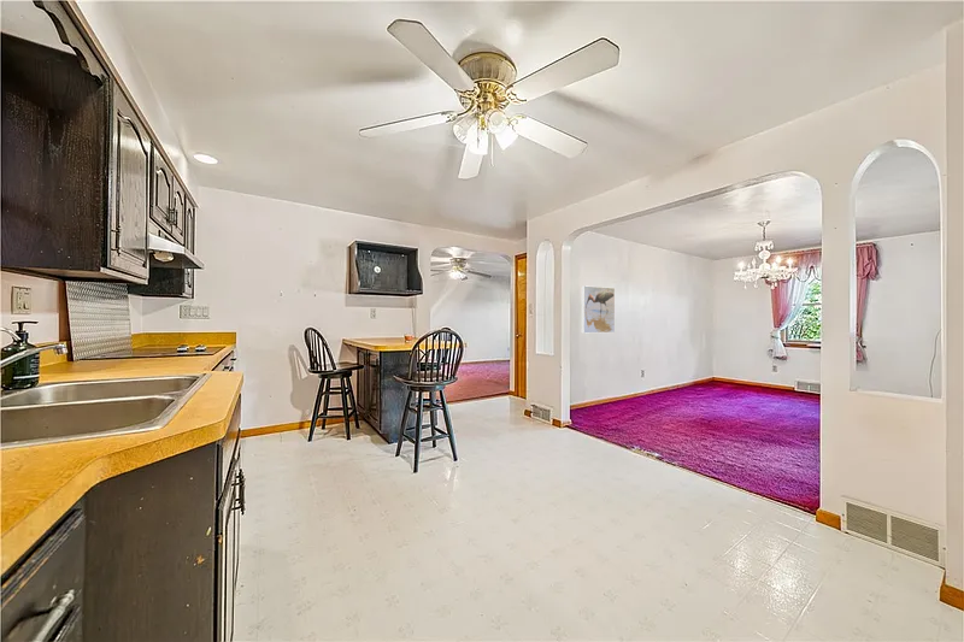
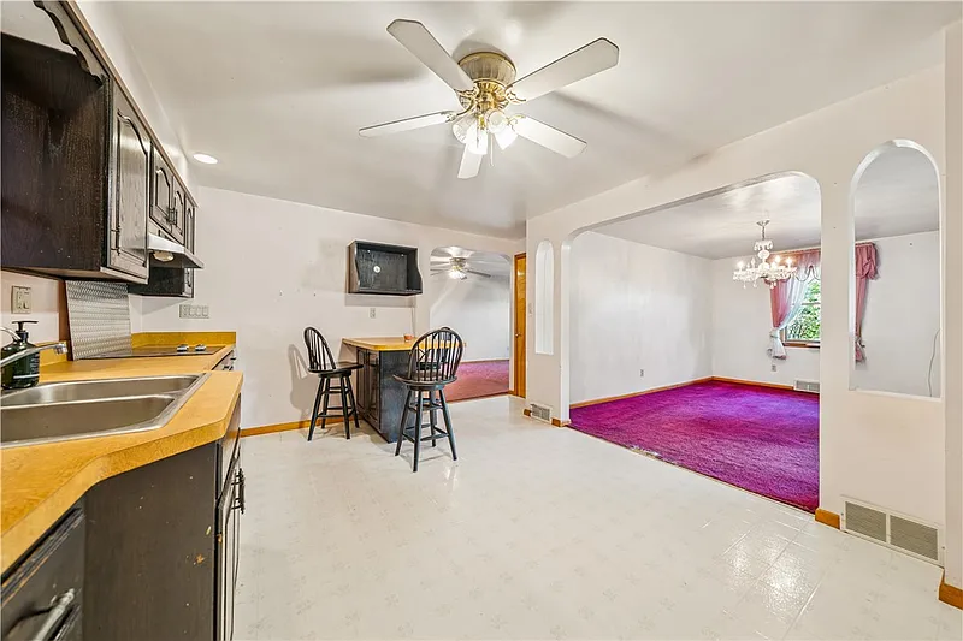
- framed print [581,284,616,335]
